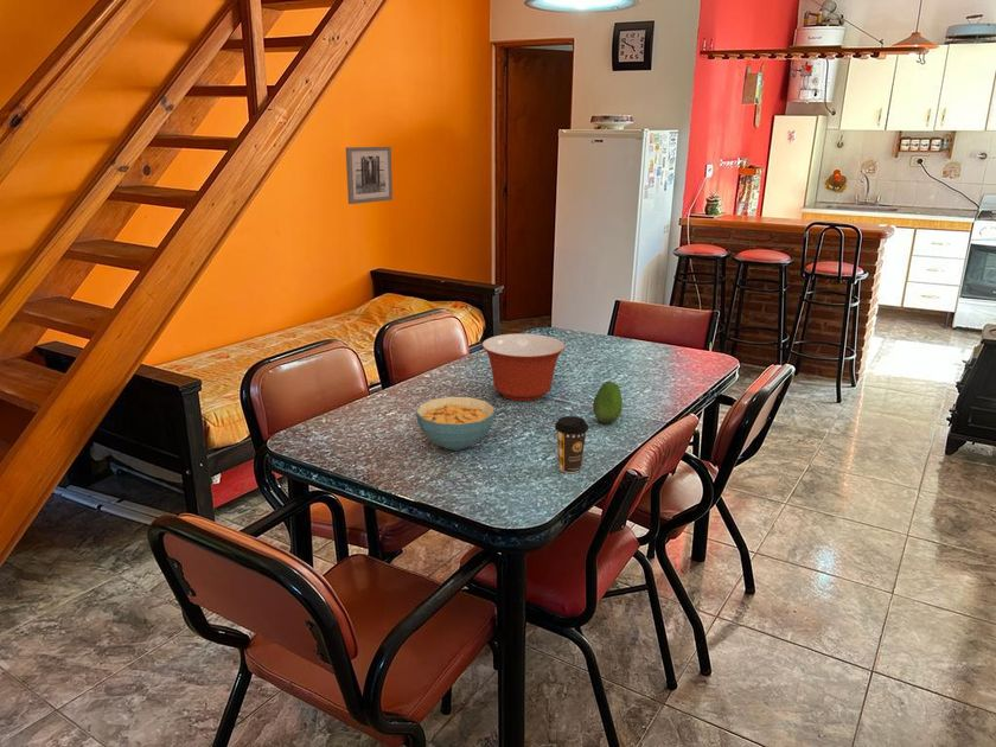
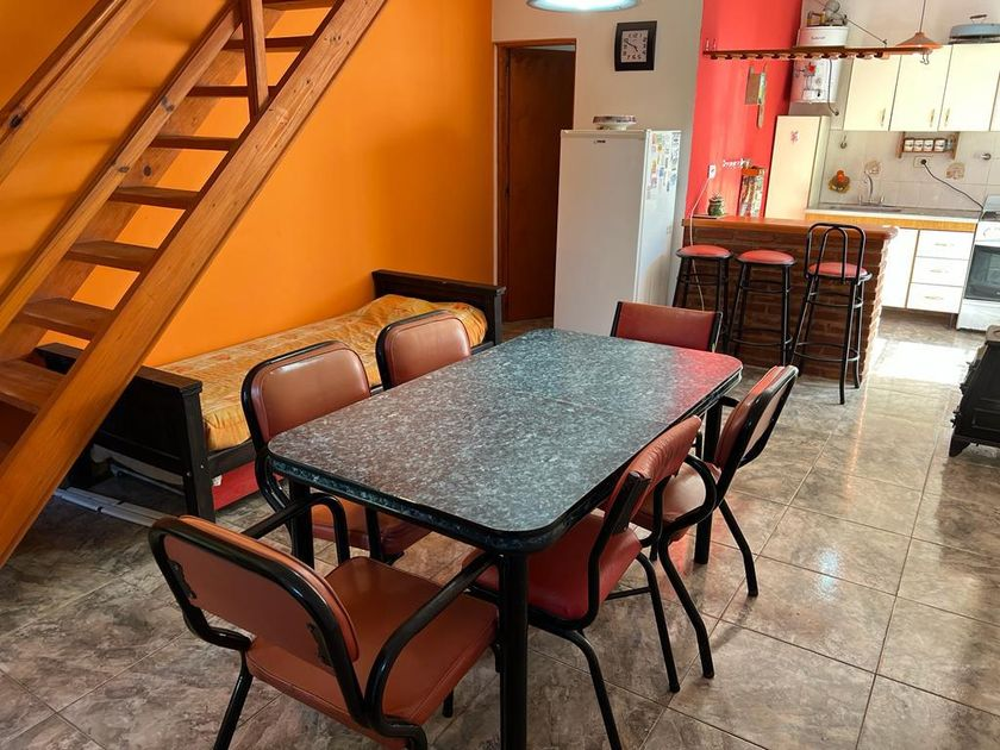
- mixing bowl [481,333,566,402]
- cereal bowl [415,396,496,452]
- coffee cup [554,415,589,474]
- wall art [345,146,394,205]
- fruit [592,381,624,424]
